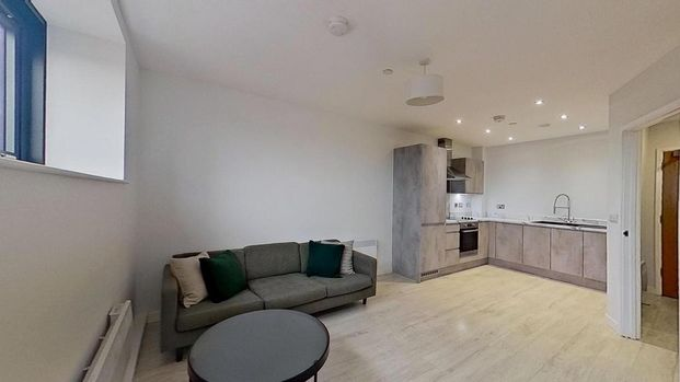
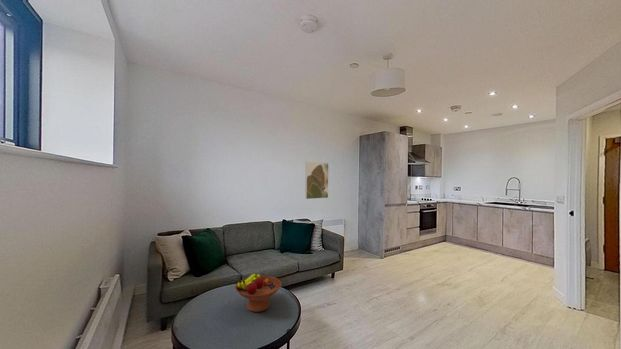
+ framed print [304,161,329,200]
+ fruit bowl [234,273,282,313]
